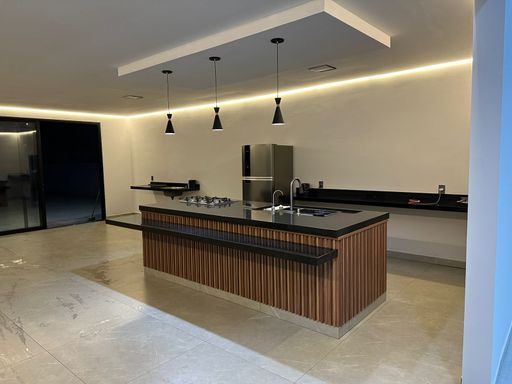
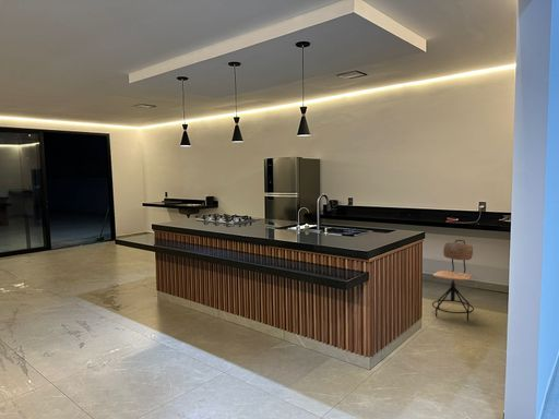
+ chair [431,239,475,322]
